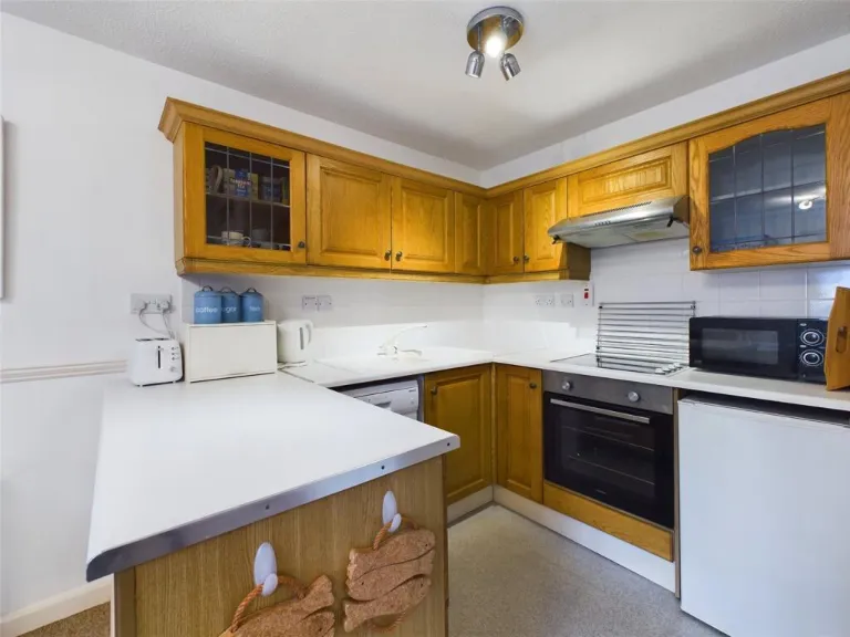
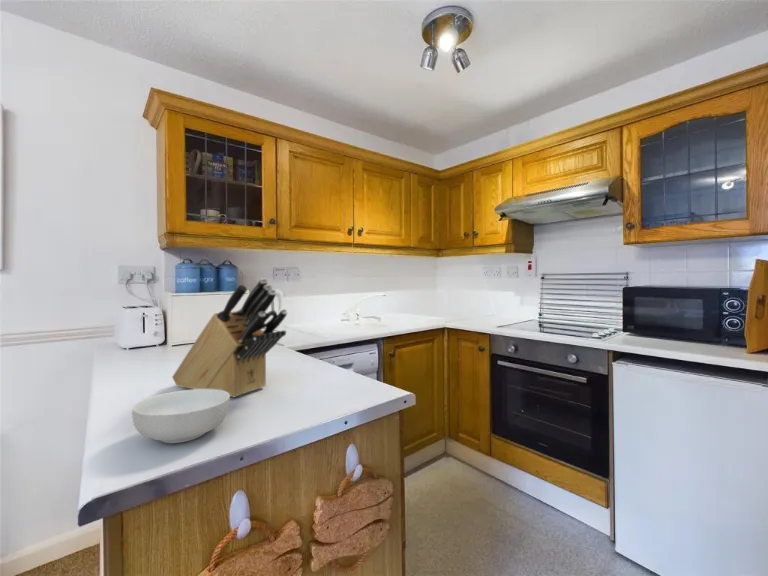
+ knife block [171,277,288,398]
+ cereal bowl [131,389,231,444]
